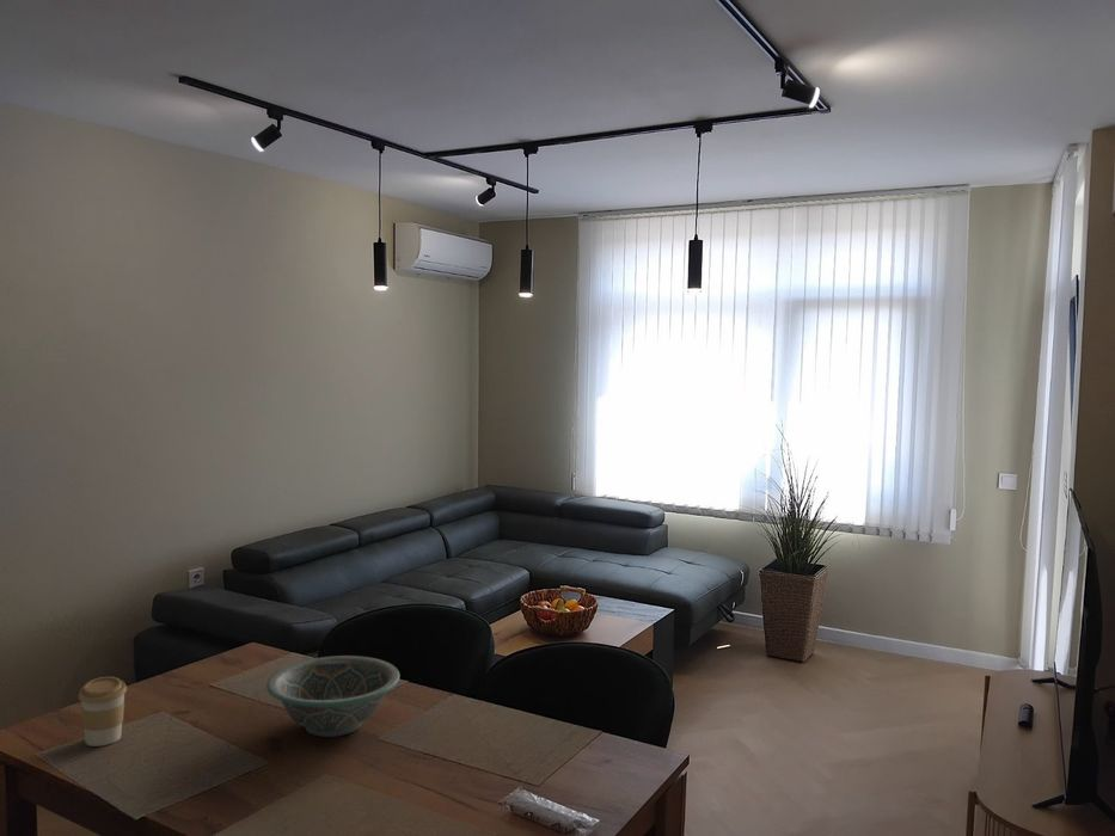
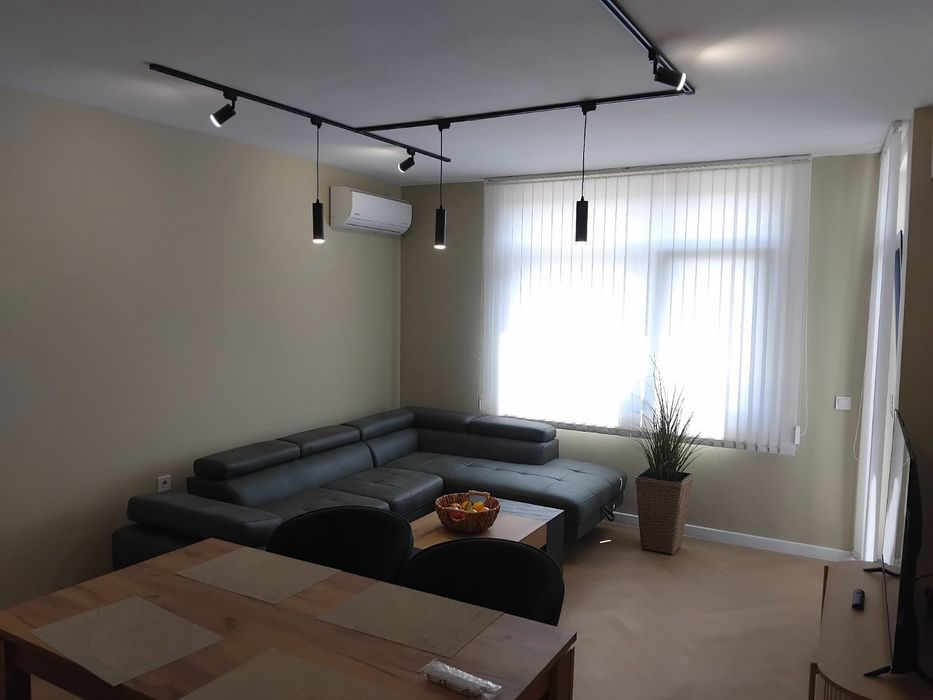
- decorative bowl [265,654,400,738]
- coffee cup [78,676,128,748]
